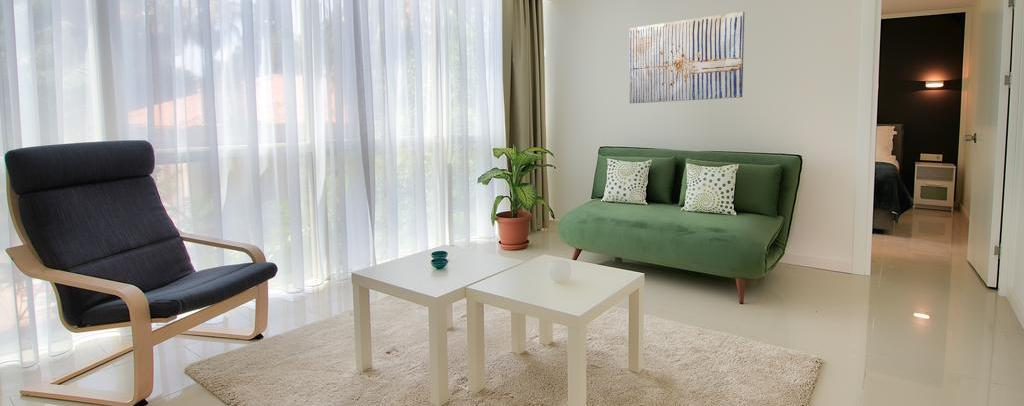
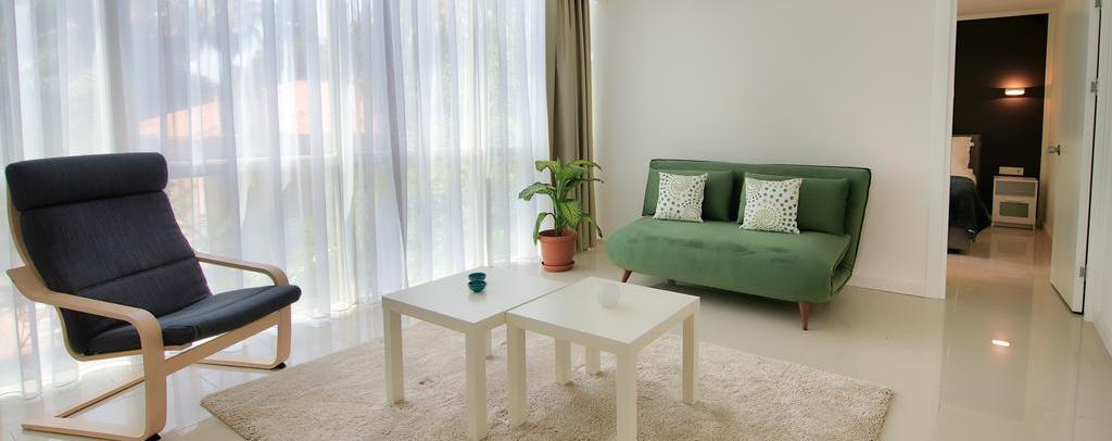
- wall art [628,10,746,104]
